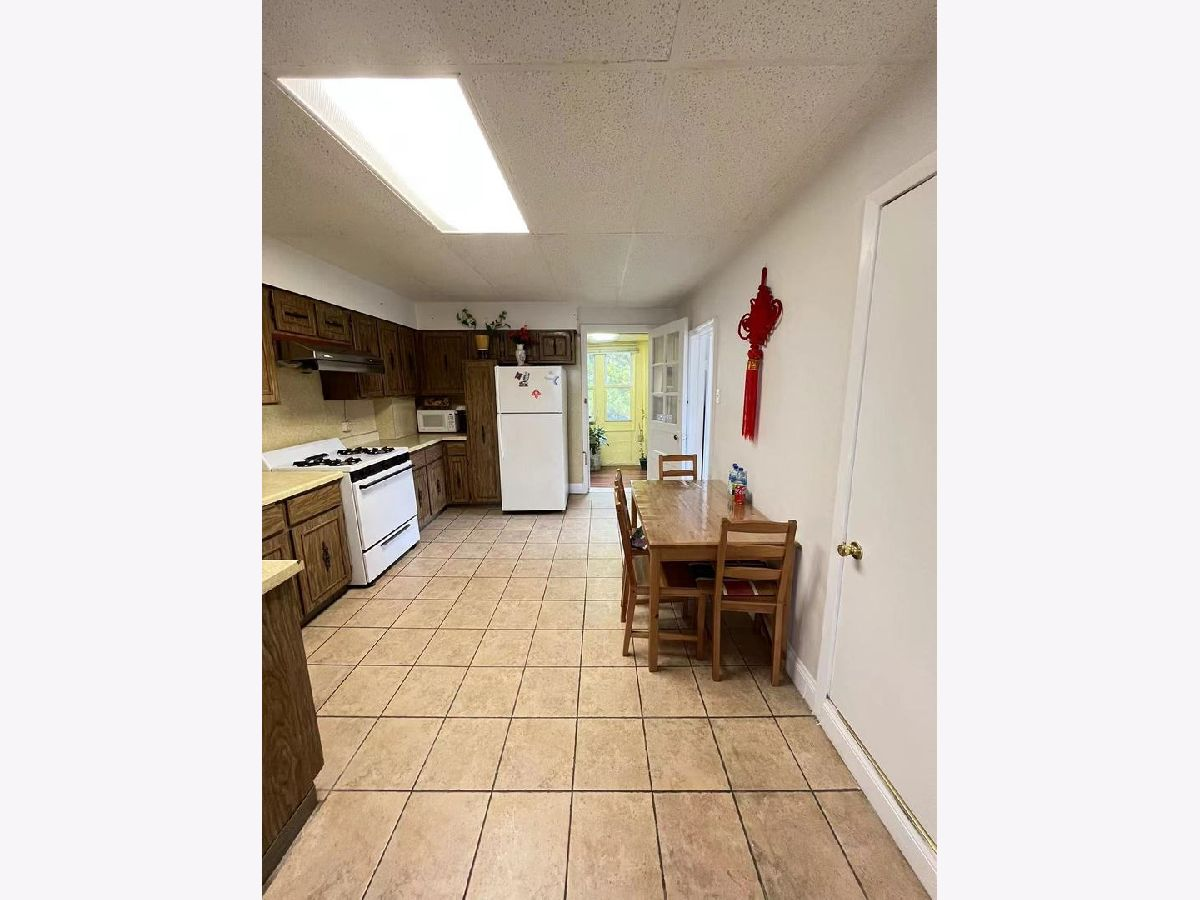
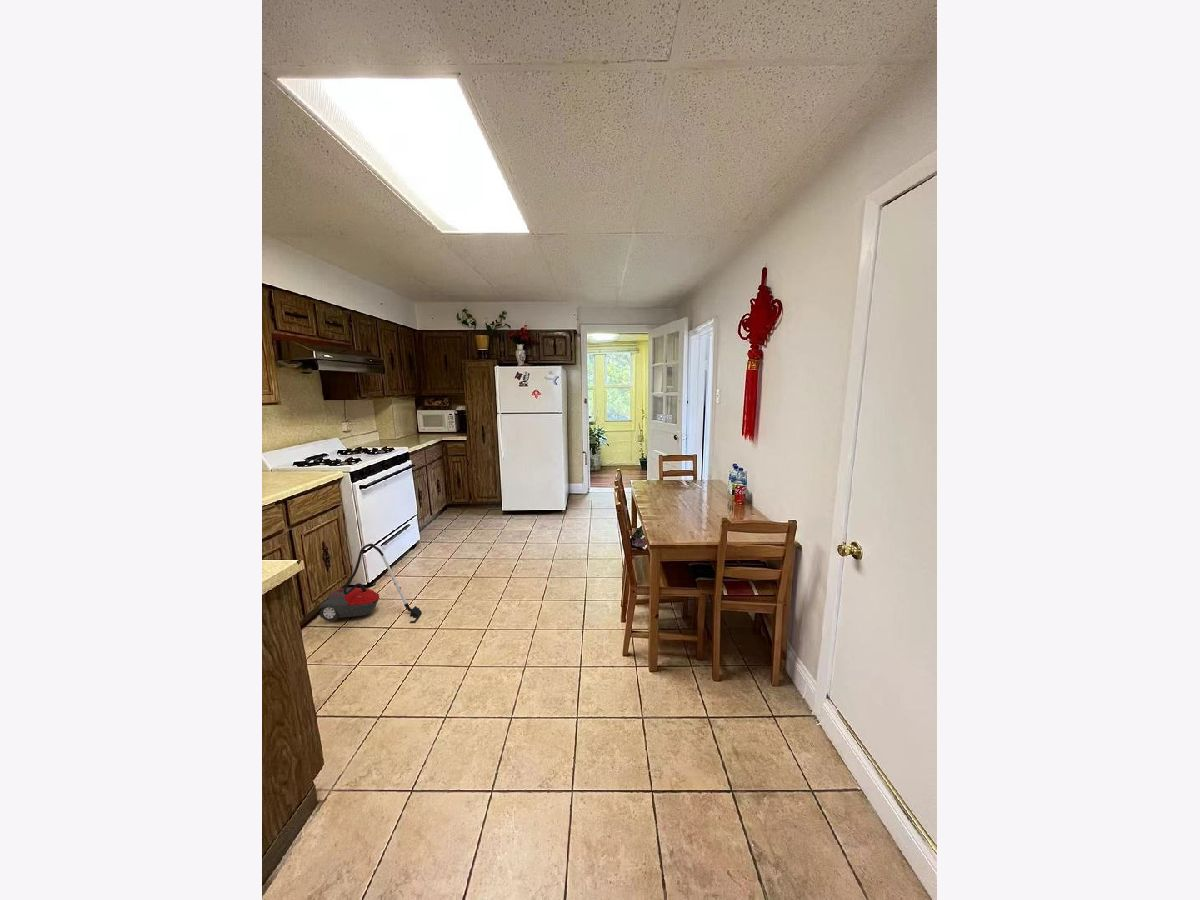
+ vacuum cleaner [317,543,423,624]
